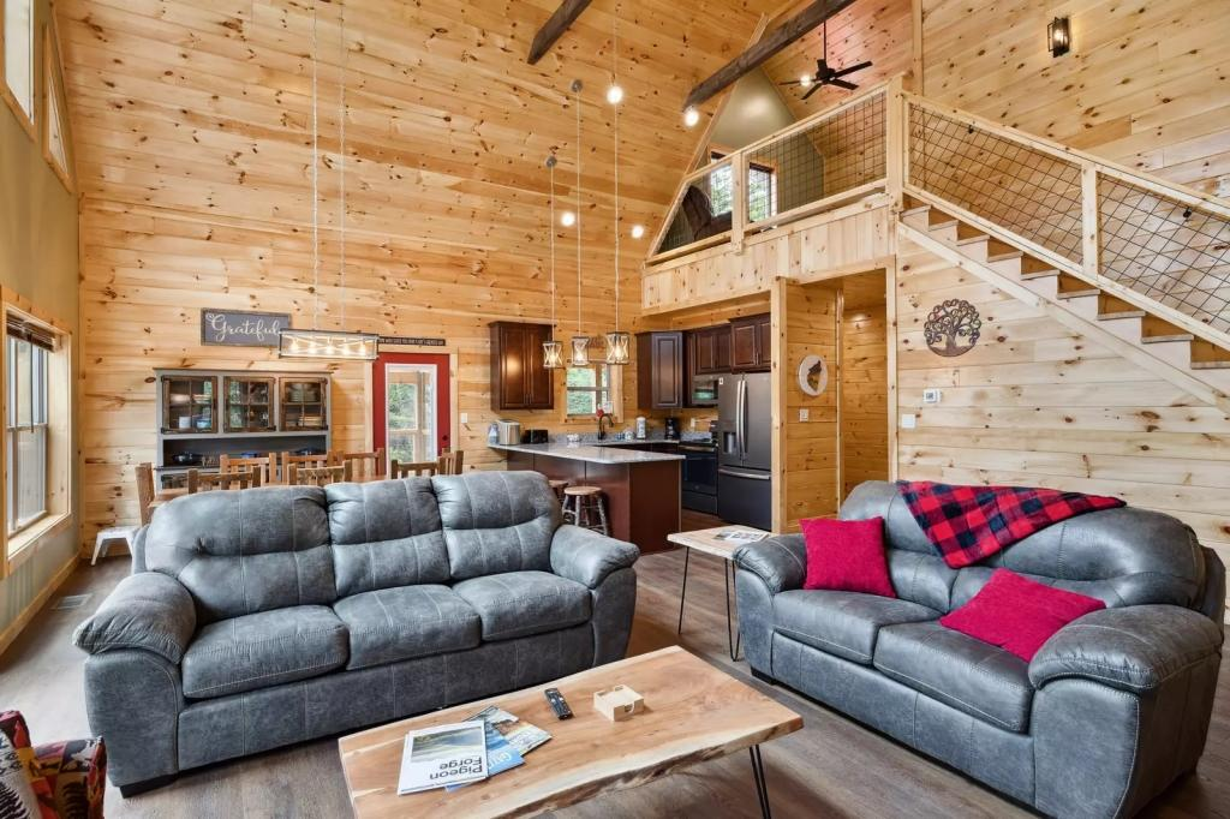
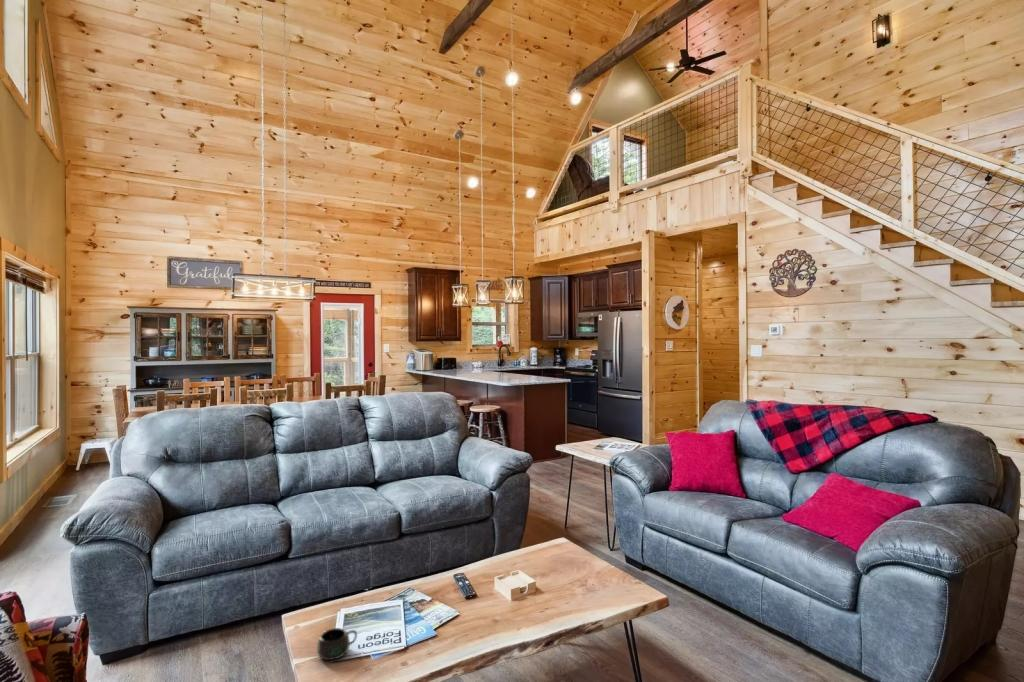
+ mug [316,627,358,661]
